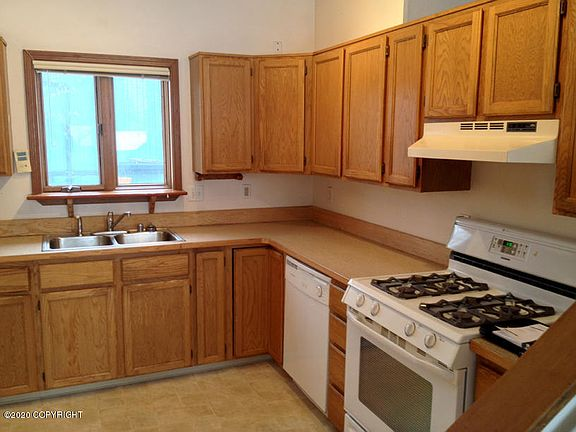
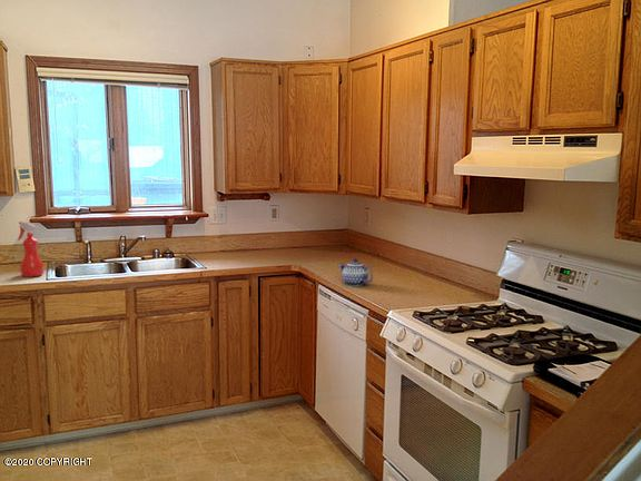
+ spray bottle [17,220,45,278]
+ teapot [338,257,374,287]
